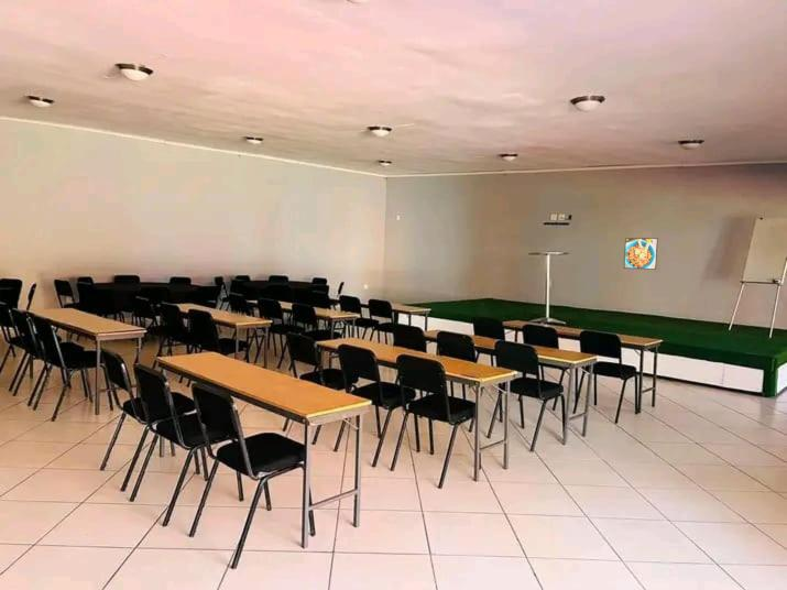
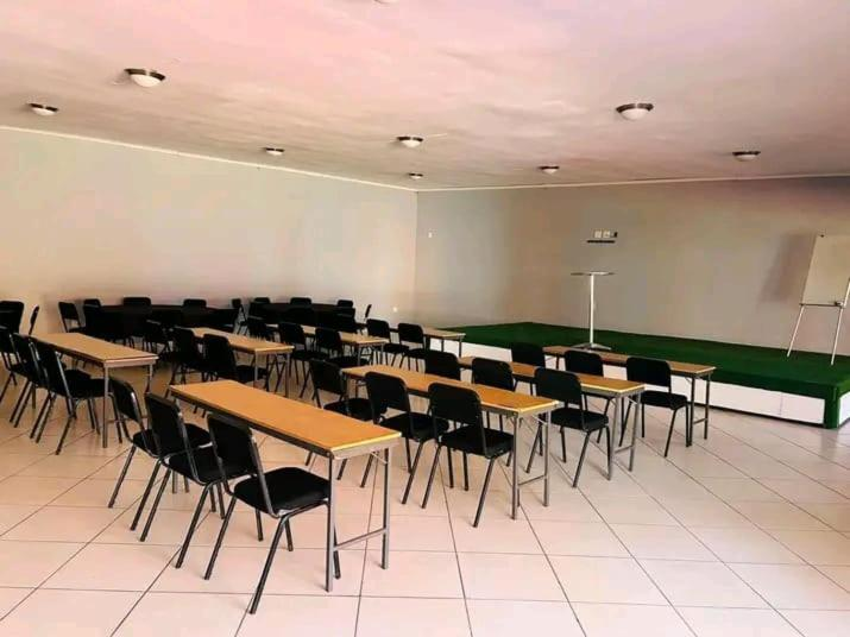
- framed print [623,237,659,271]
